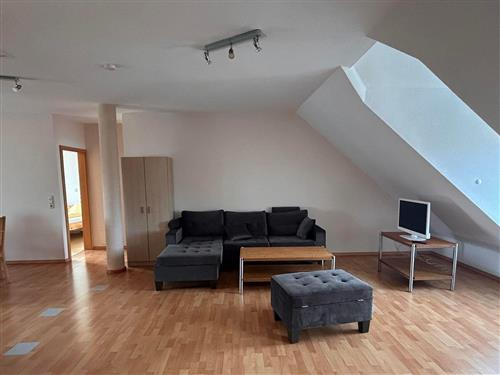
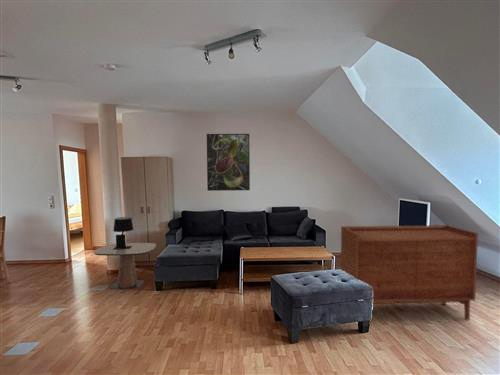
+ side table [92,242,157,290]
+ sideboard [340,224,479,321]
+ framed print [206,133,251,192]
+ table lamp [112,216,134,250]
